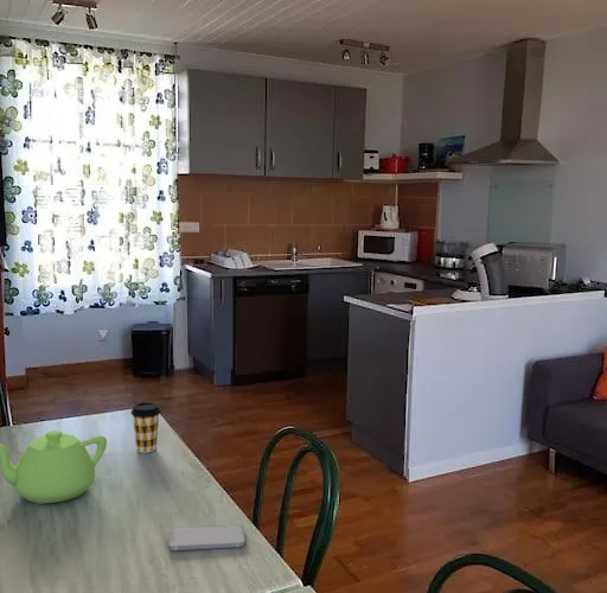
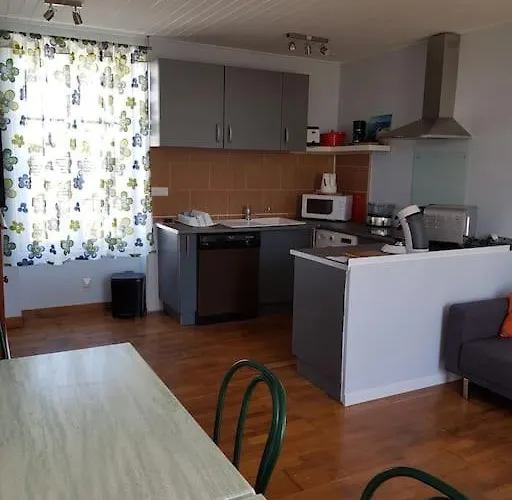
- teapot [0,429,108,505]
- coffee cup [130,401,162,454]
- smartphone [167,524,247,551]
